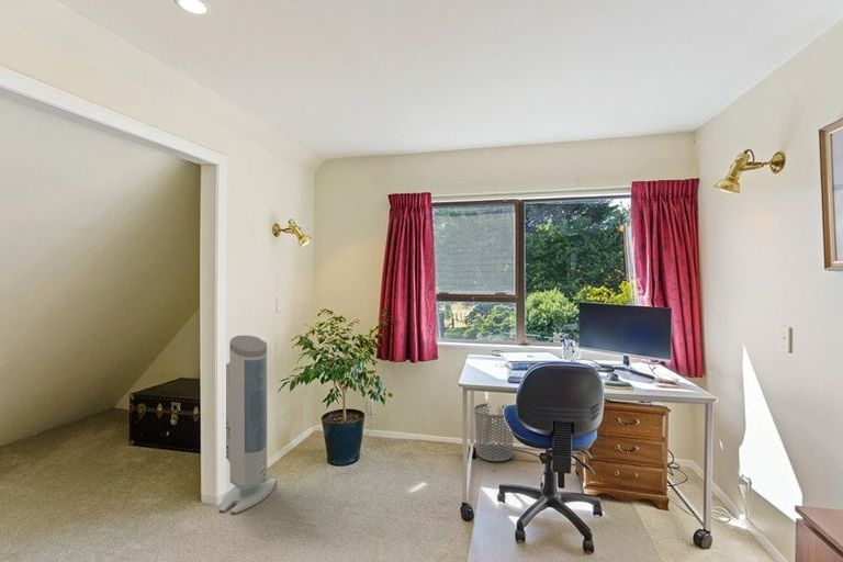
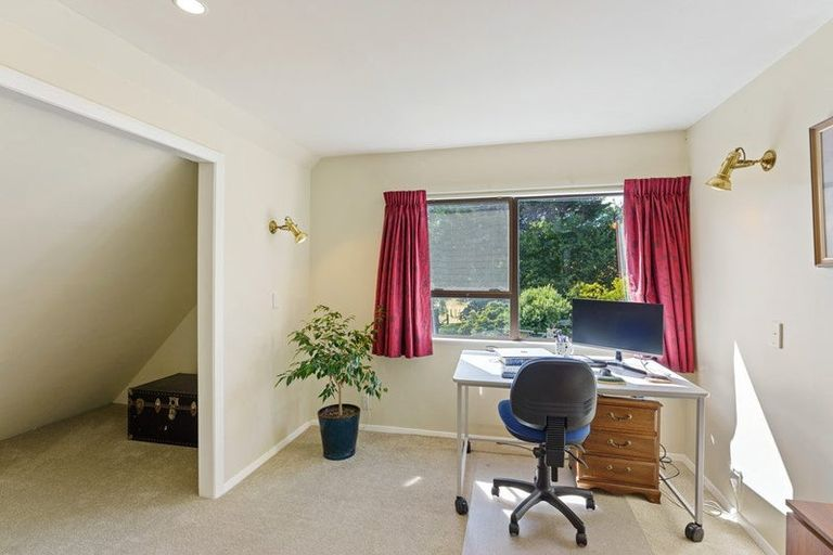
- waste bin [473,403,514,462]
- air purifier [218,335,277,515]
